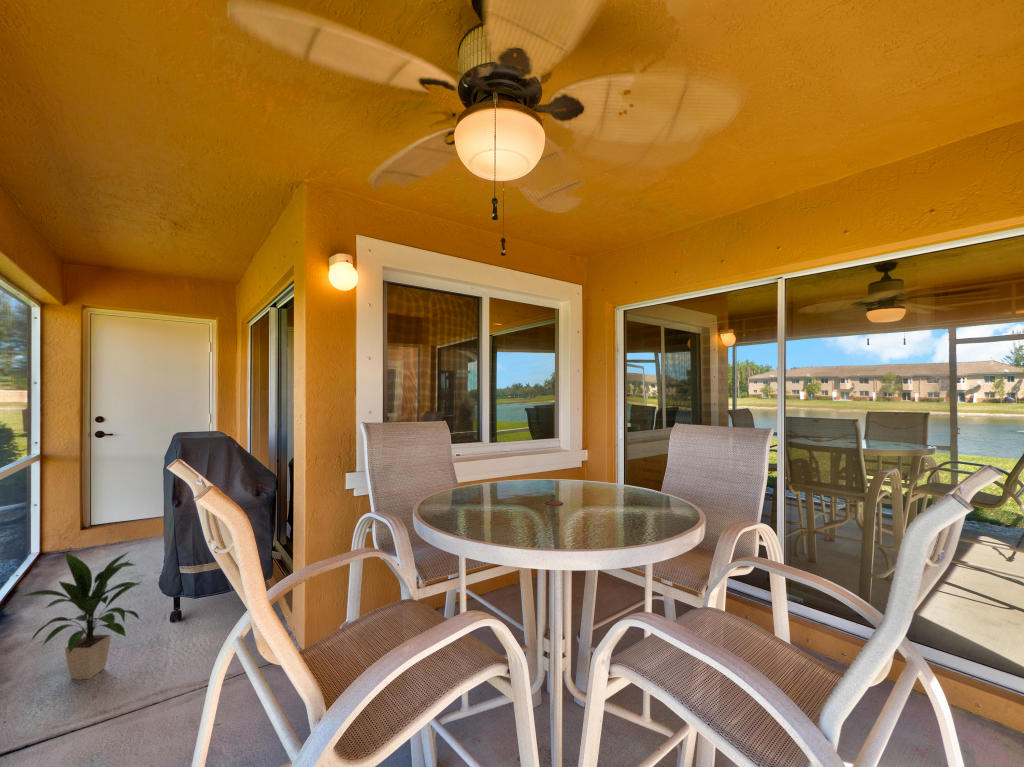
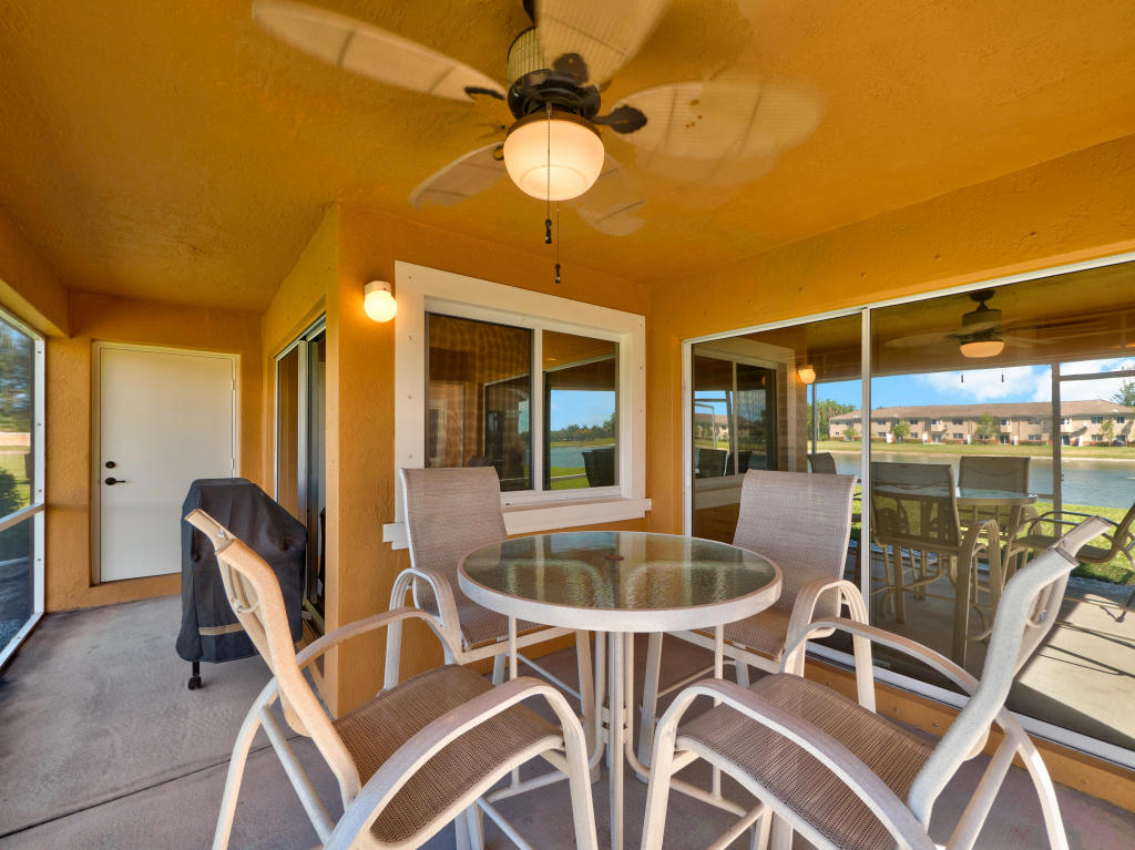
- indoor plant [15,550,142,680]
